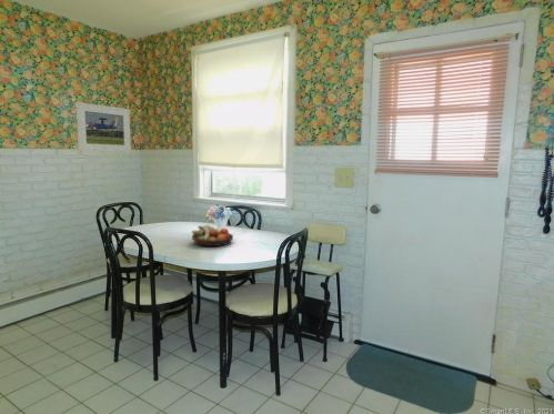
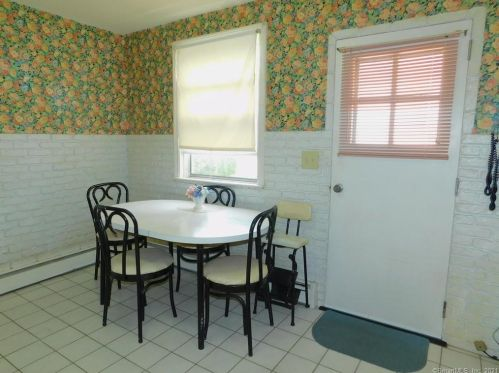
- fruit bowl [191,224,234,248]
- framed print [74,101,132,153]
